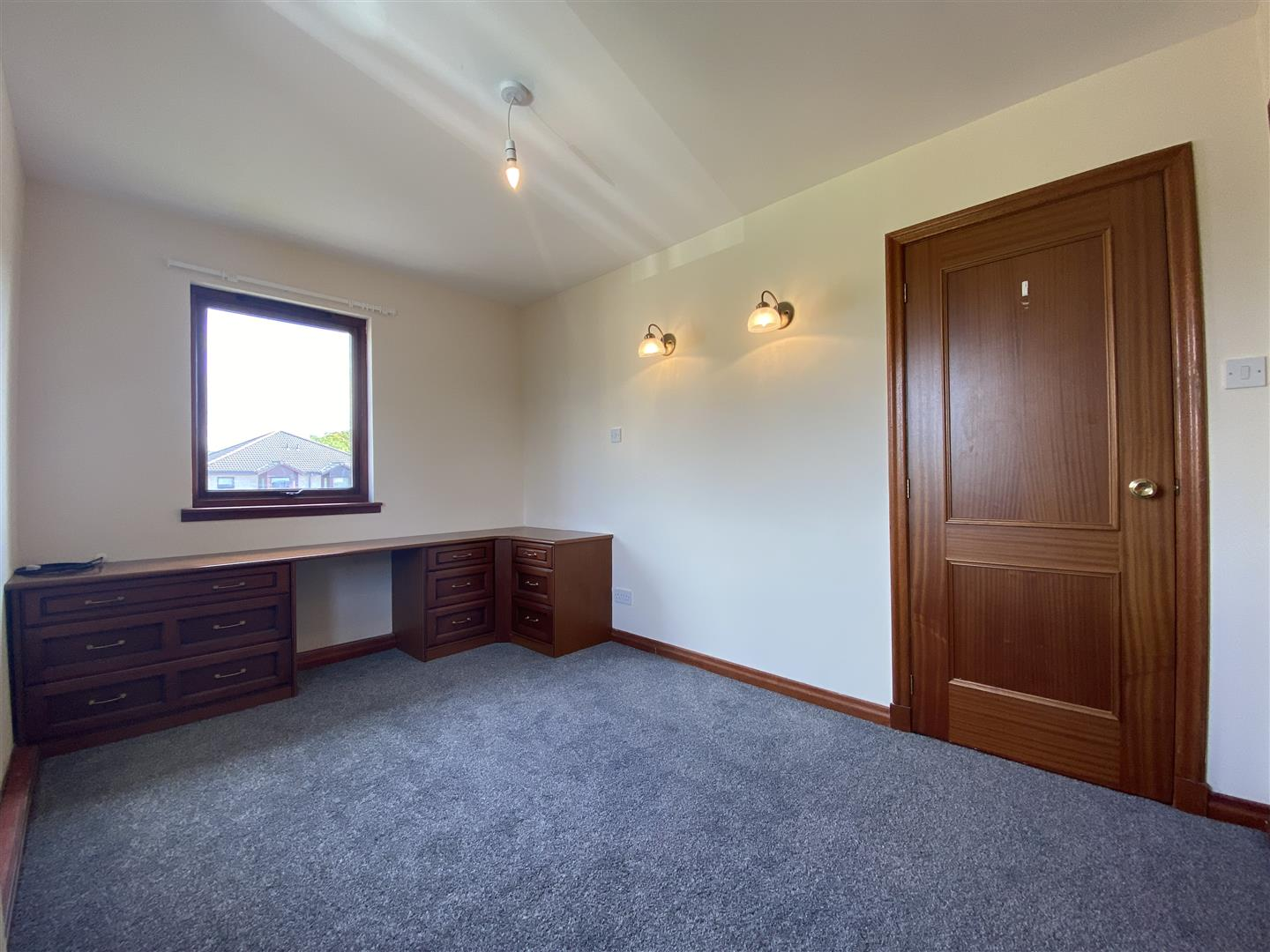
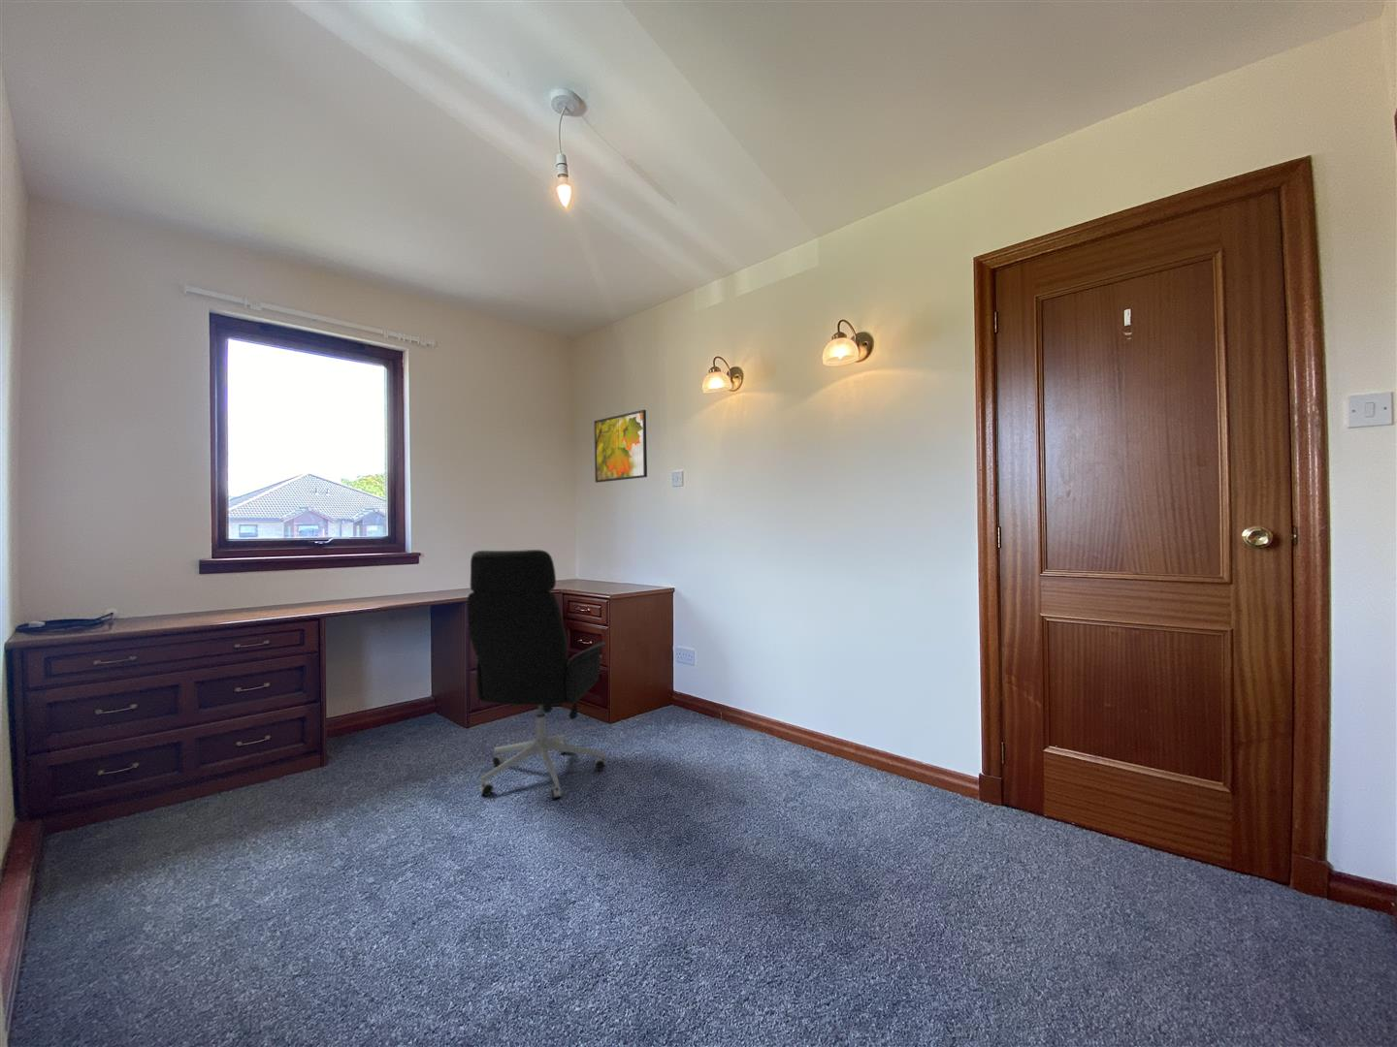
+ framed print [593,409,648,484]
+ office chair [465,549,606,800]
